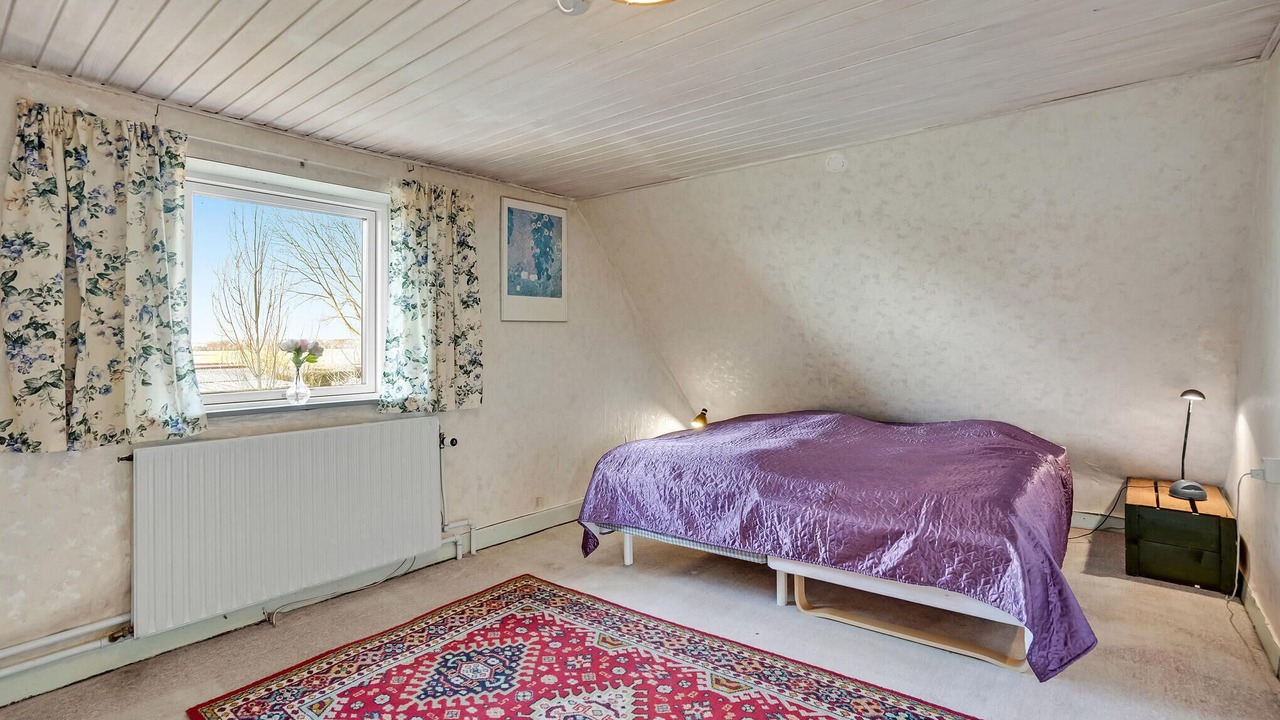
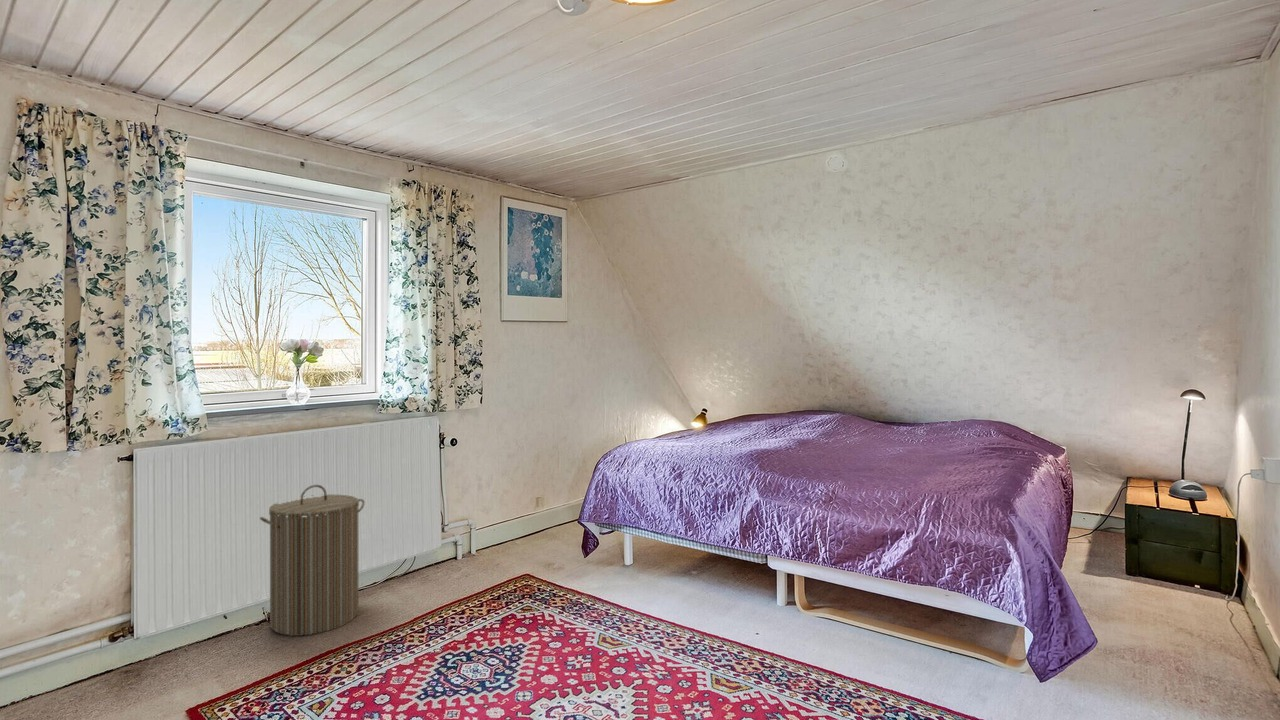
+ laundry hamper [259,484,366,637]
